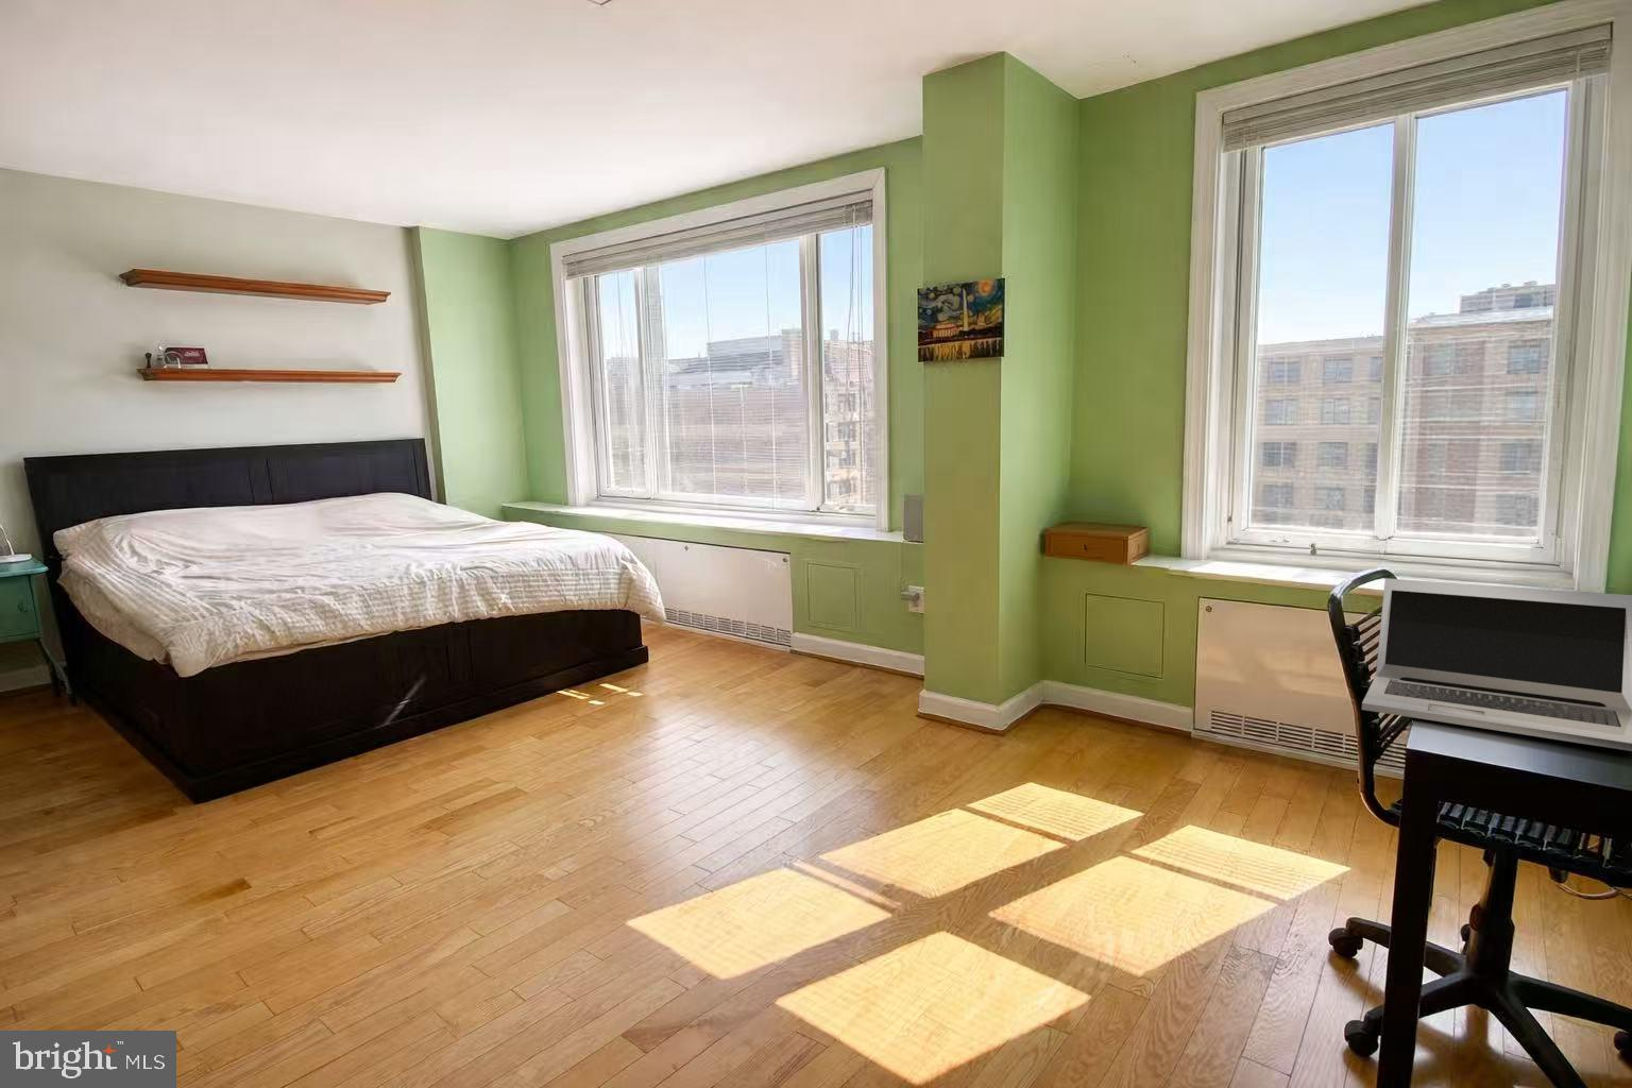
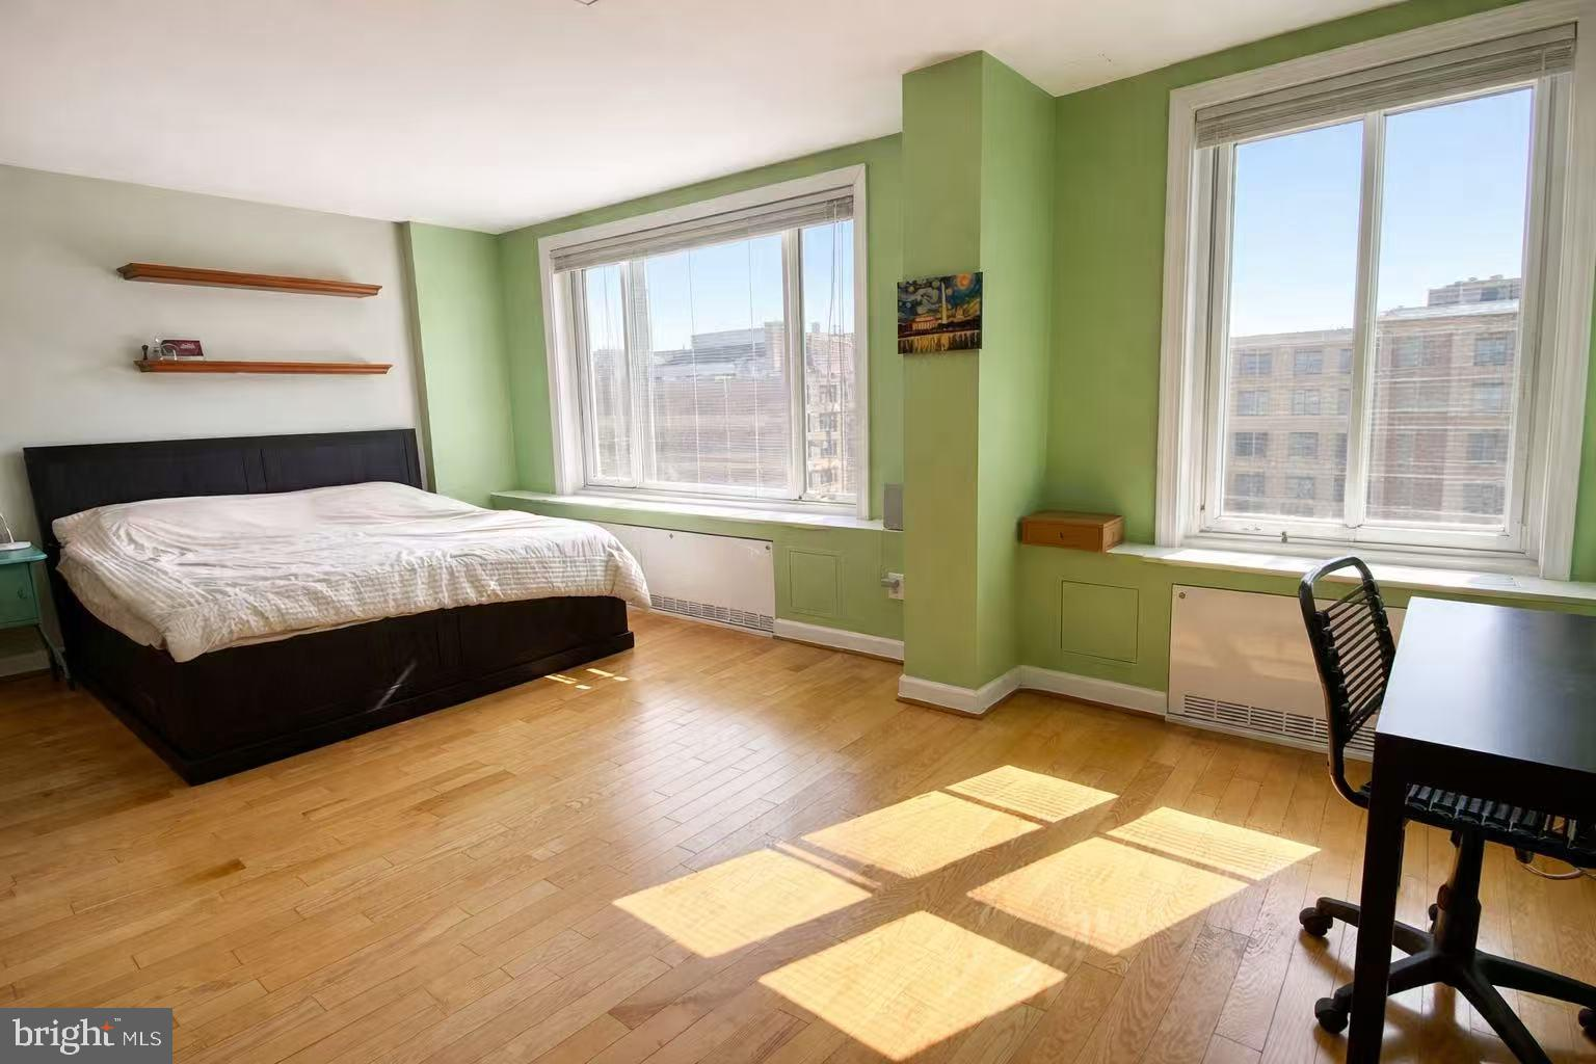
- laptop [1361,577,1632,753]
